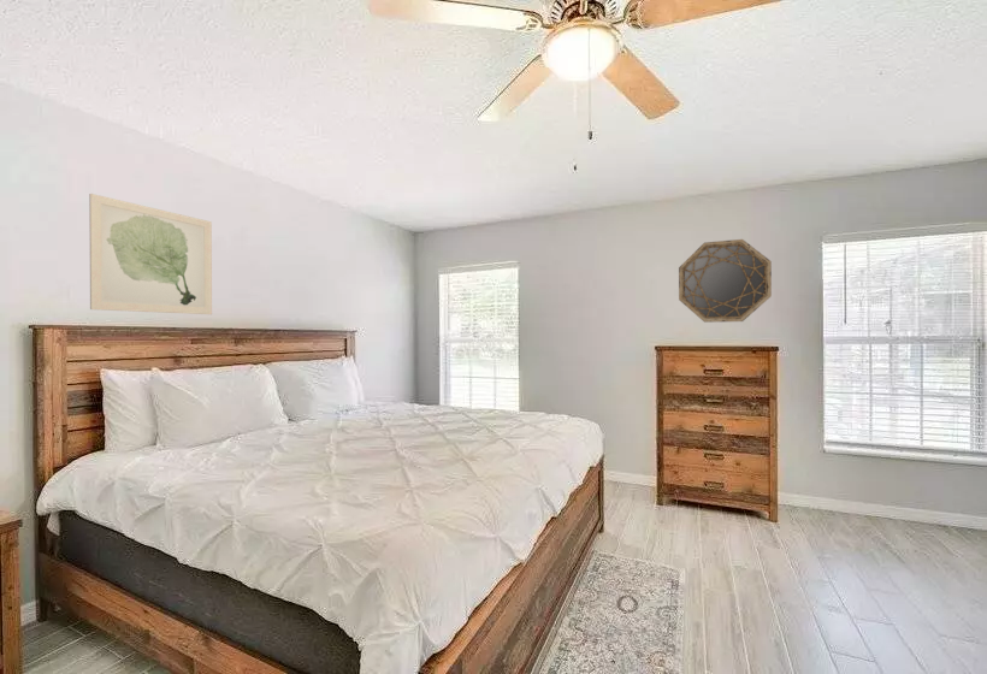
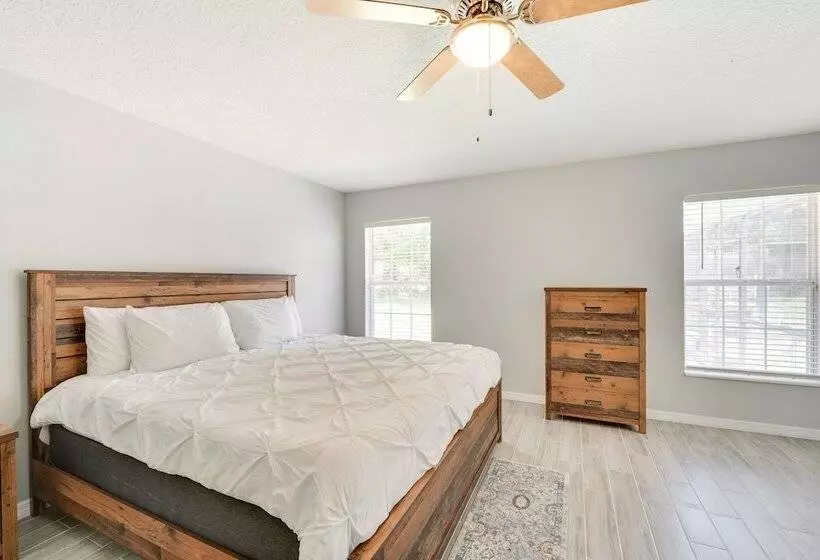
- wall art [88,193,213,315]
- home mirror [678,238,773,324]
